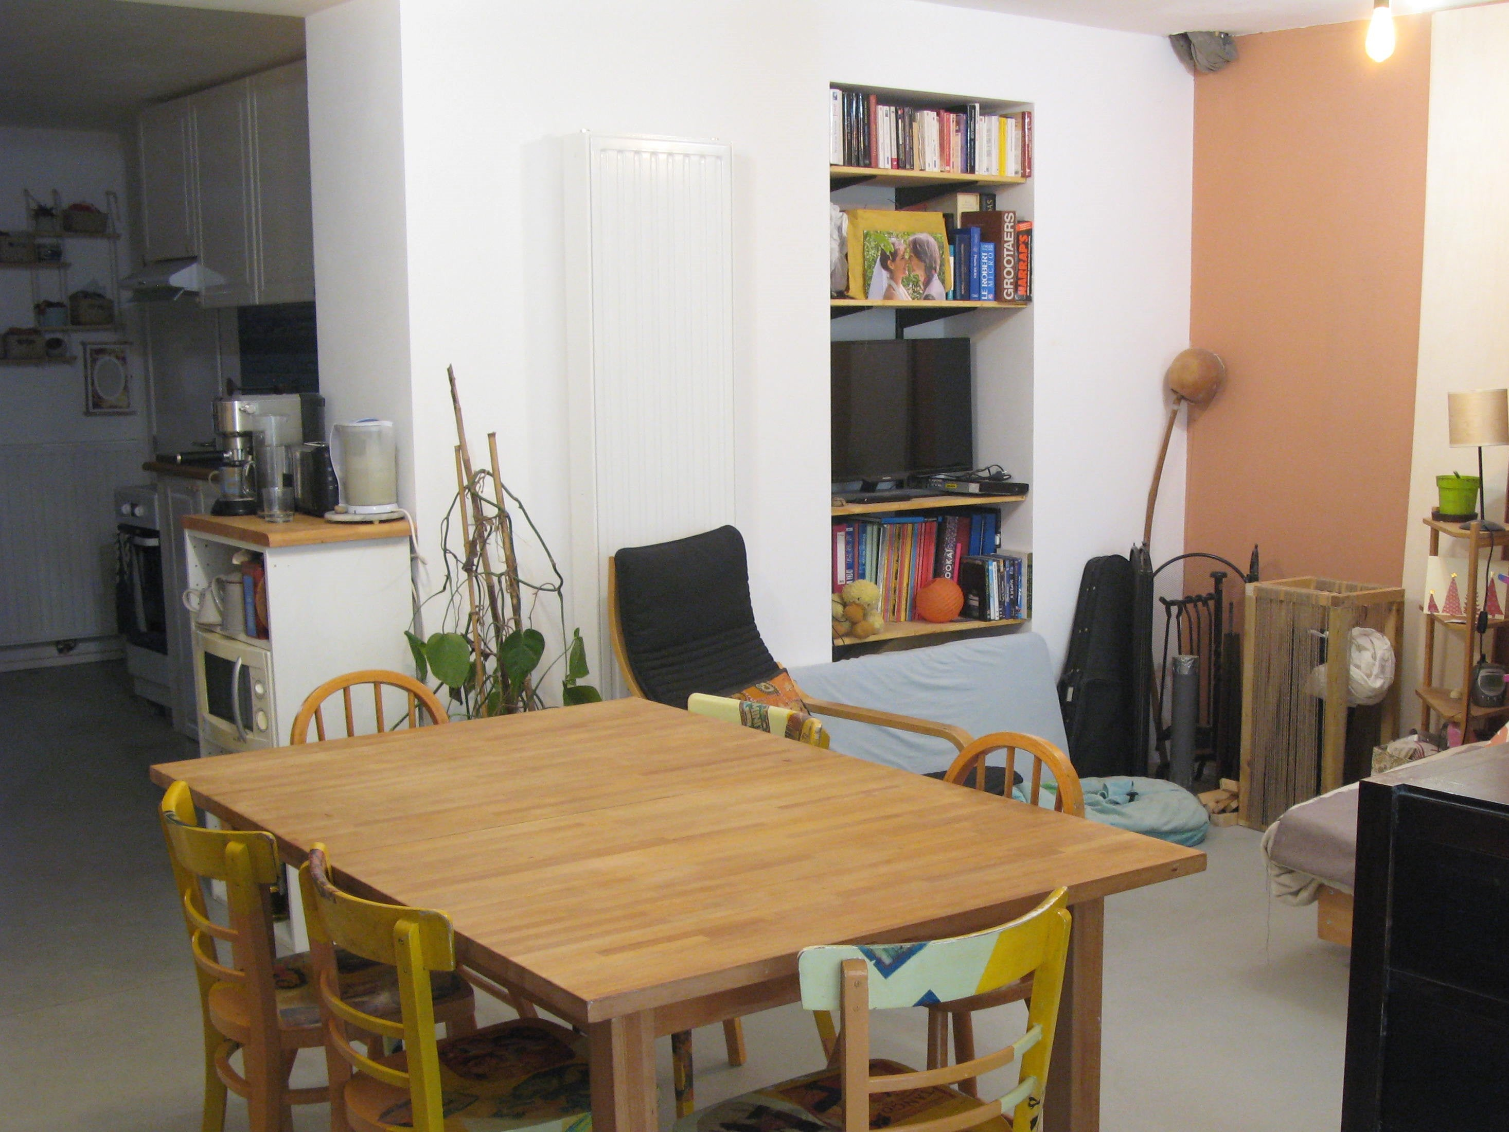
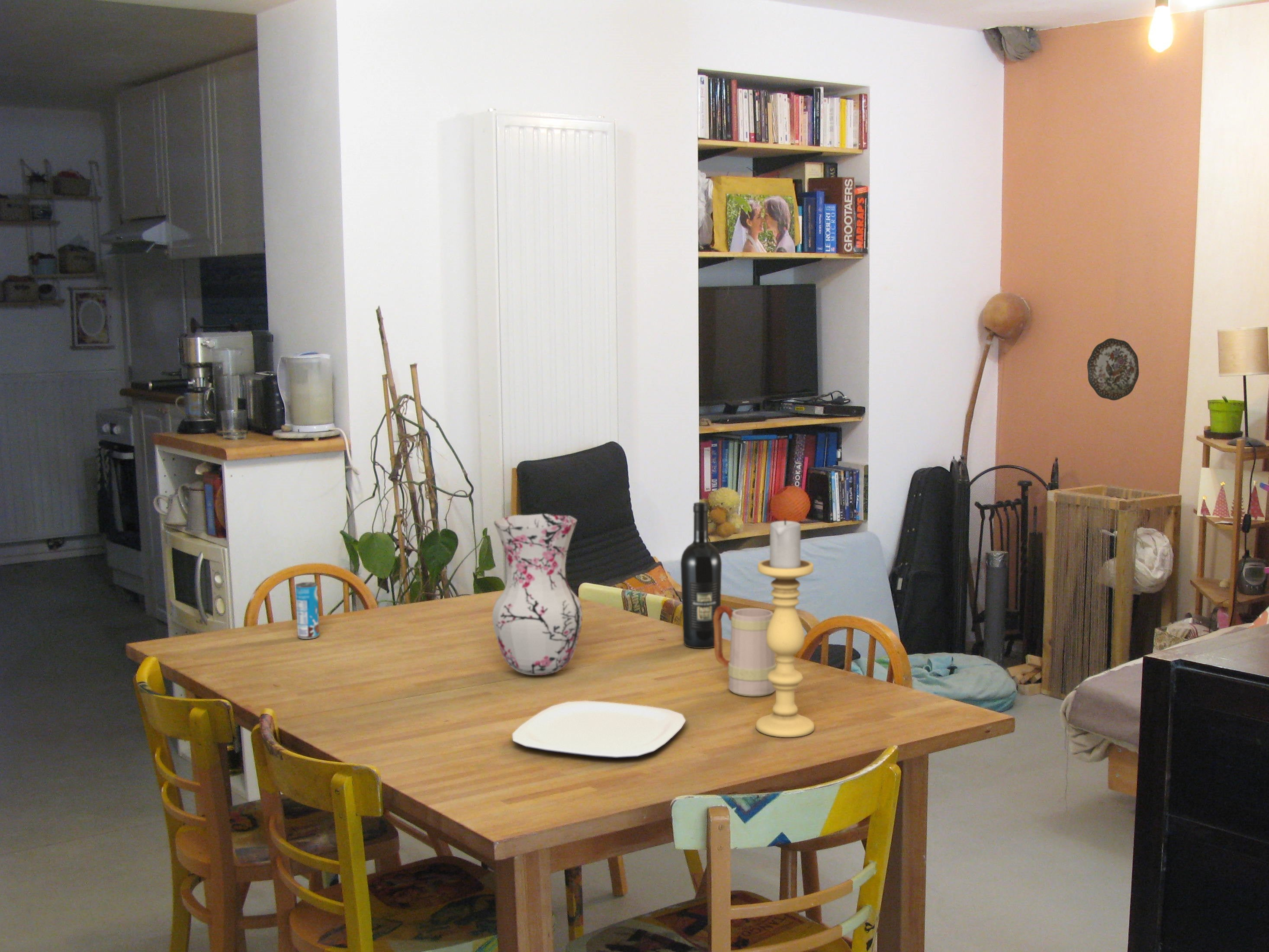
+ decorative plate [1087,338,1139,401]
+ mug [713,605,777,697]
+ candle holder [755,517,815,738]
+ wine bottle [680,502,722,649]
+ vase [492,513,583,676]
+ beverage can [295,582,320,640]
+ plate [512,700,686,759]
